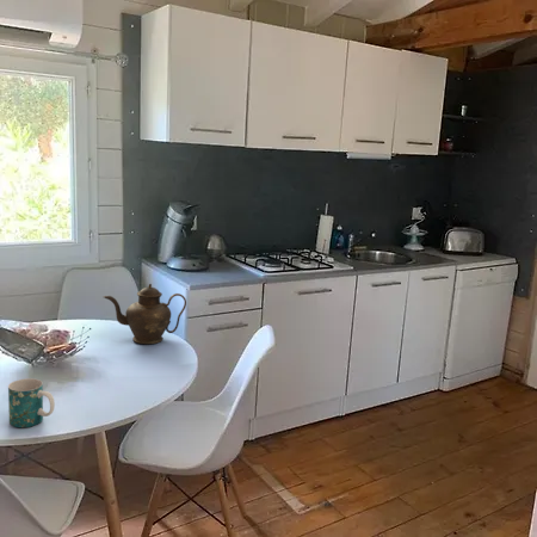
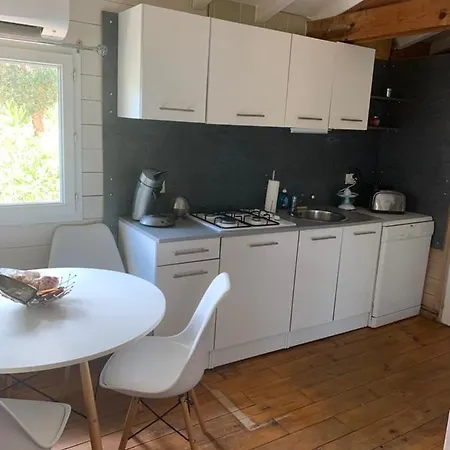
- mug [7,377,56,428]
- teapot [103,283,187,345]
